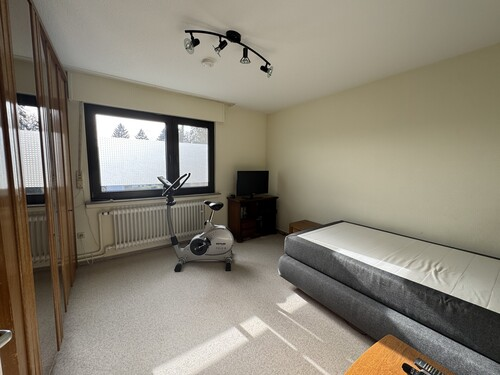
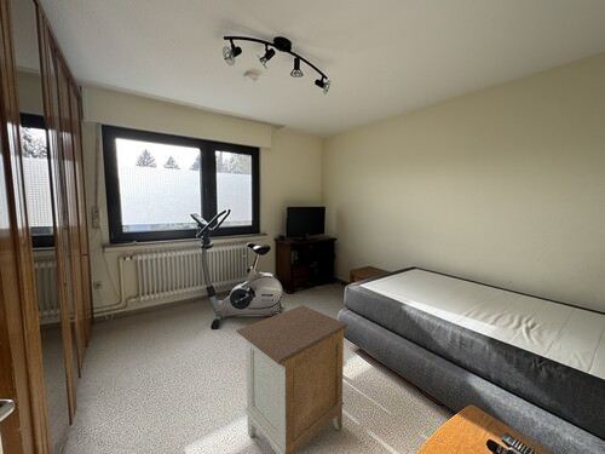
+ nightstand [236,304,348,454]
